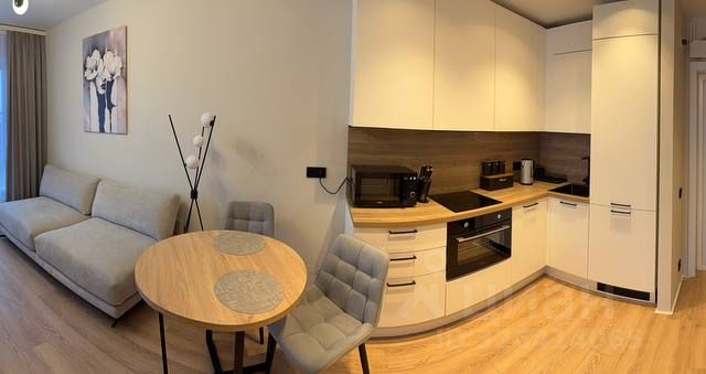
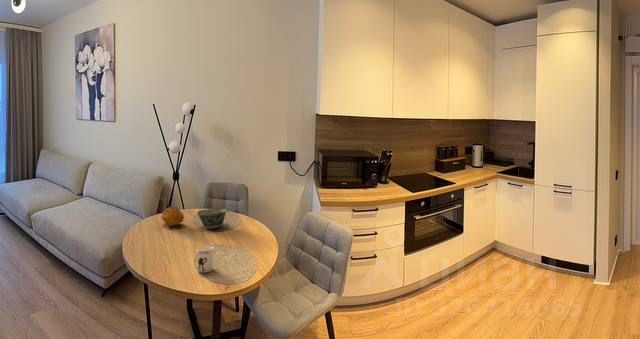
+ cup [195,245,215,273]
+ fruit [160,205,186,227]
+ bowl [196,208,229,230]
